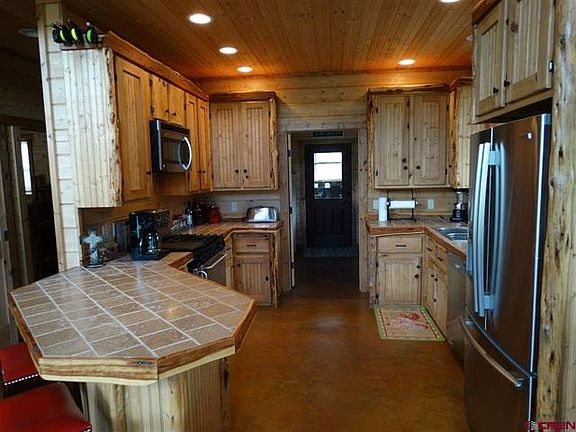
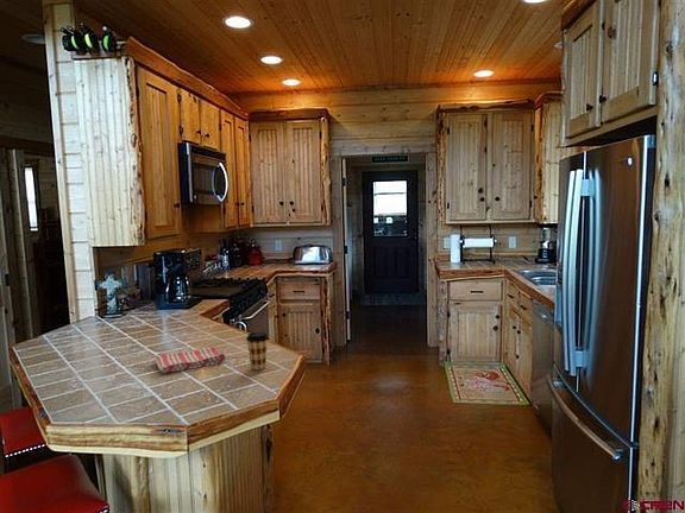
+ dish towel [153,346,226,374]
+ coffee cup [245,331,270,370]
